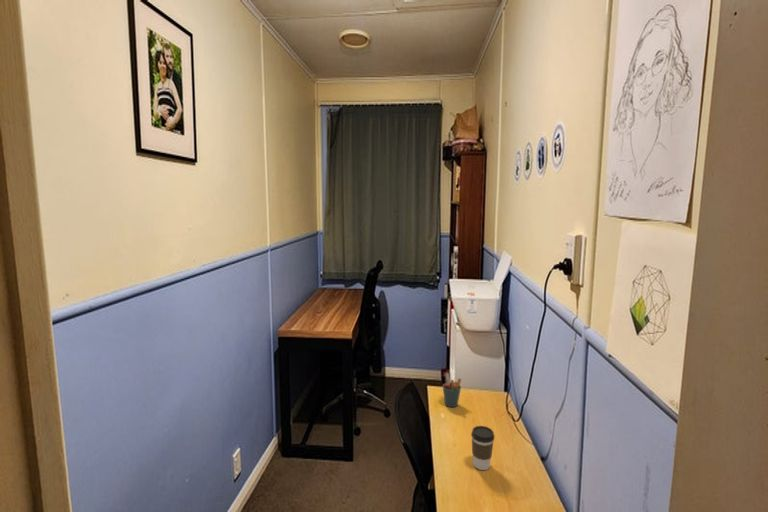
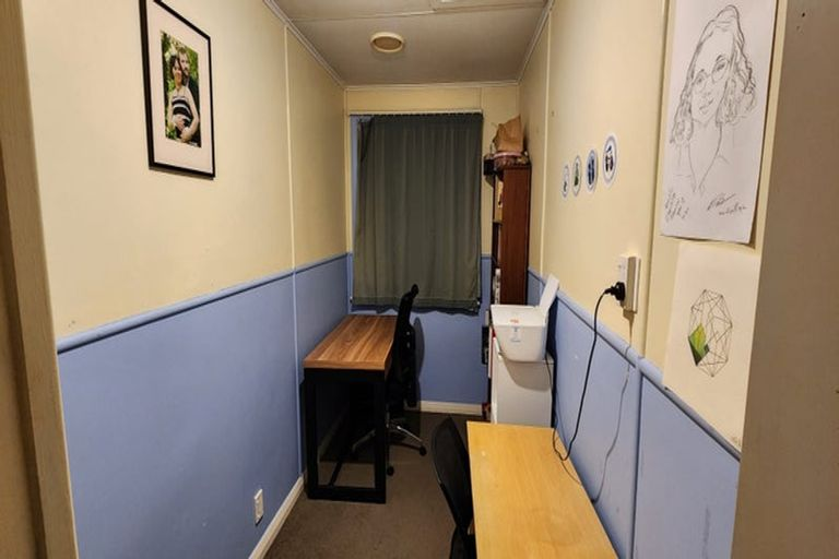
- pen holder [442,372,462,408]
- coffee cup [470,425,495,471]
